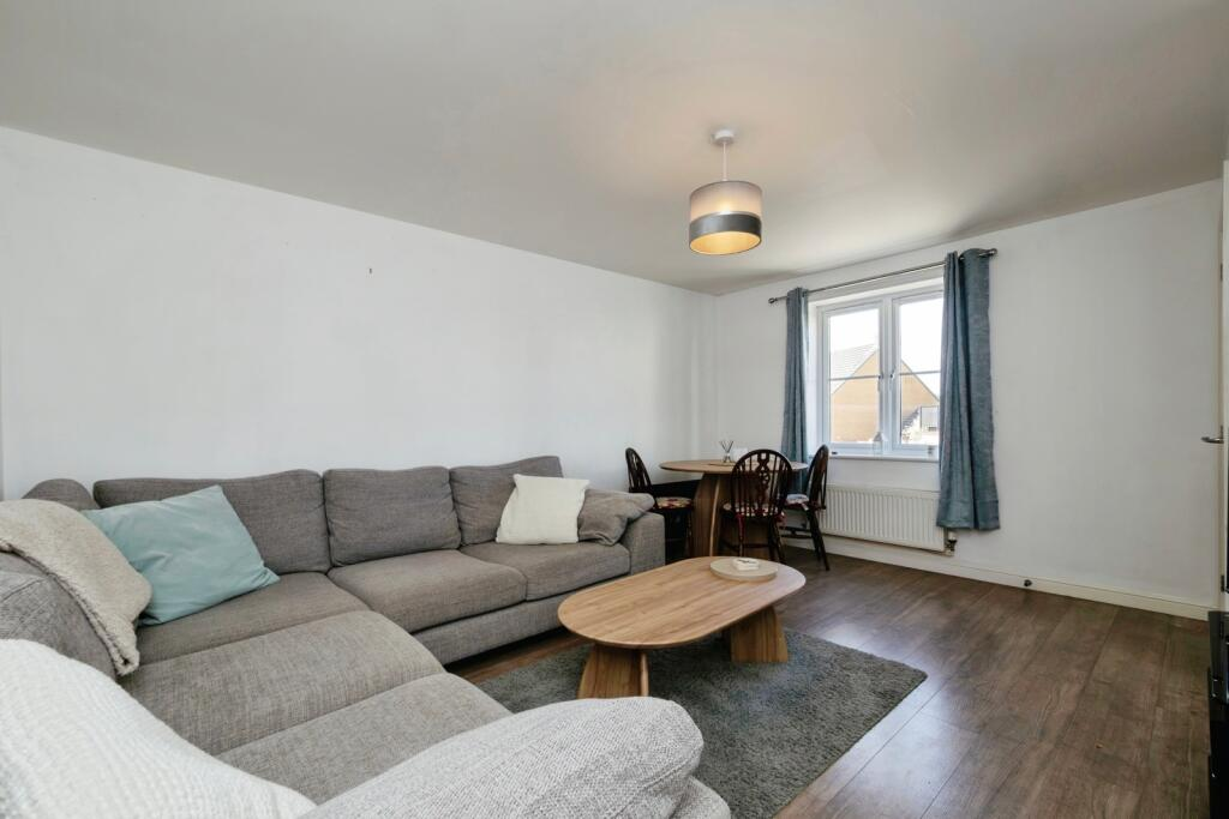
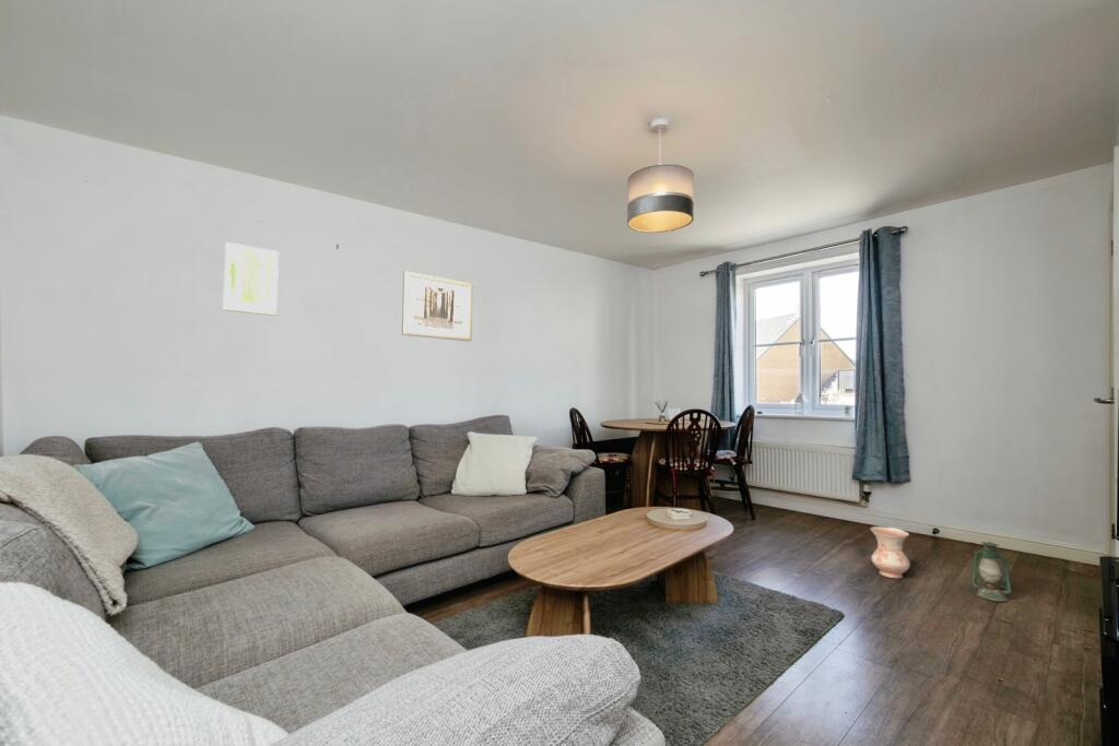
+ wall art [222,241,280,317]
+ lantern [970,541,1012,603]
+ wall art [401,270,473,342]
+ ceramic jug [870,525,911,579]
